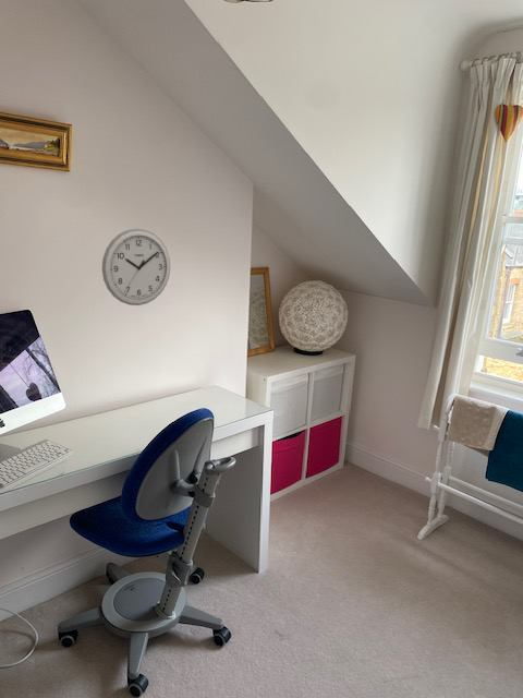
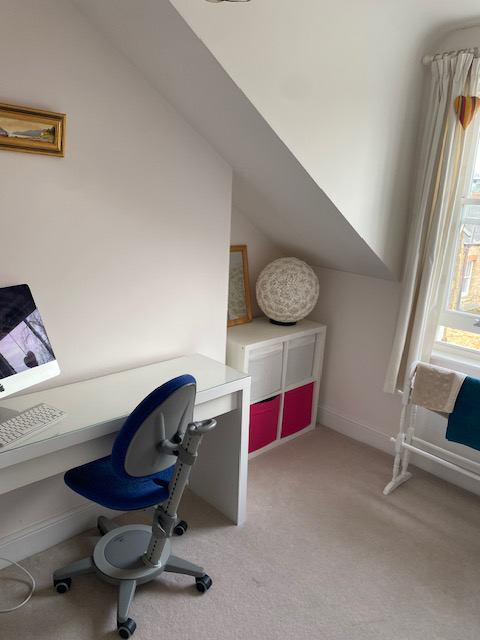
- wall clock [101,228,171,306]
